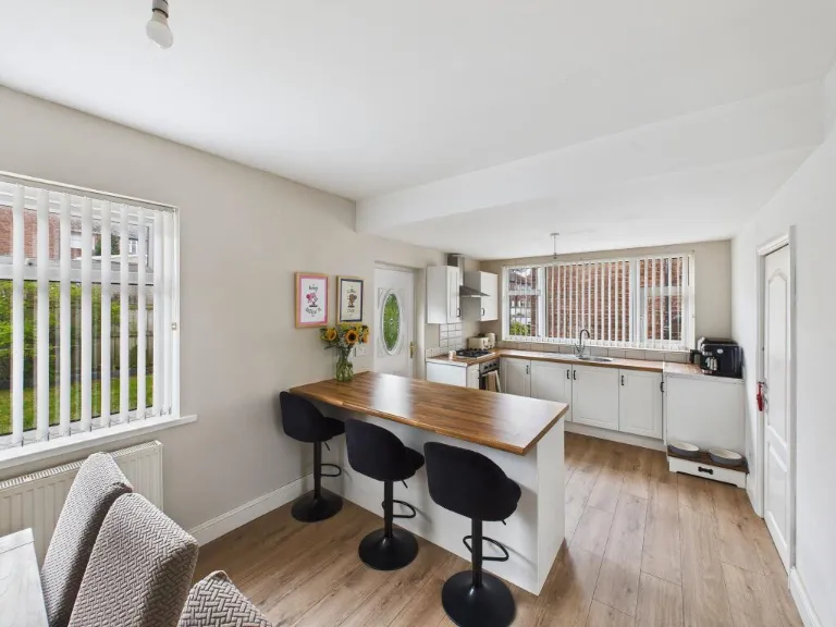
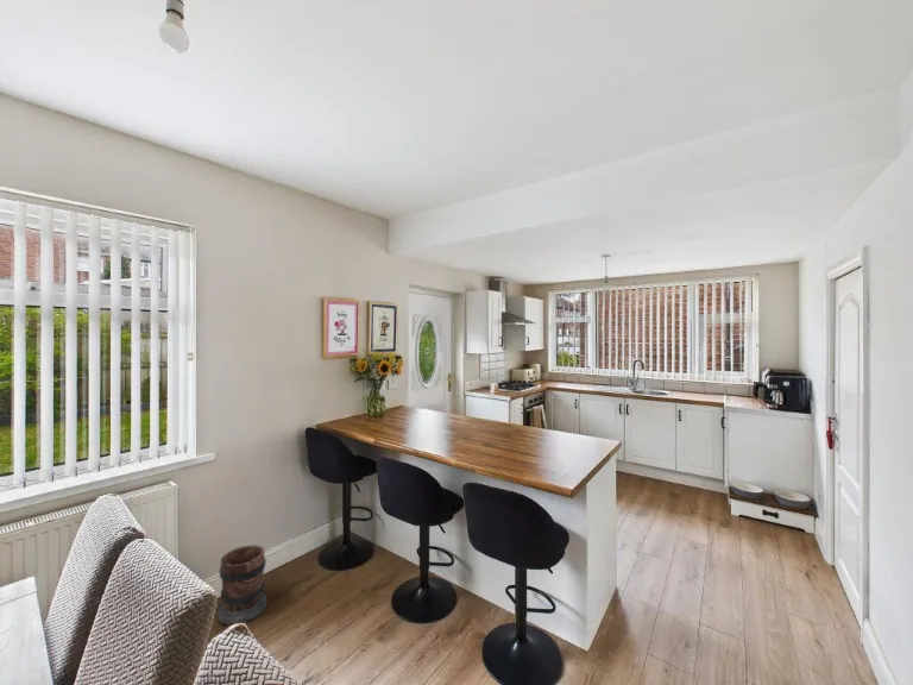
+ wooden barrel [216,543,269,626]
